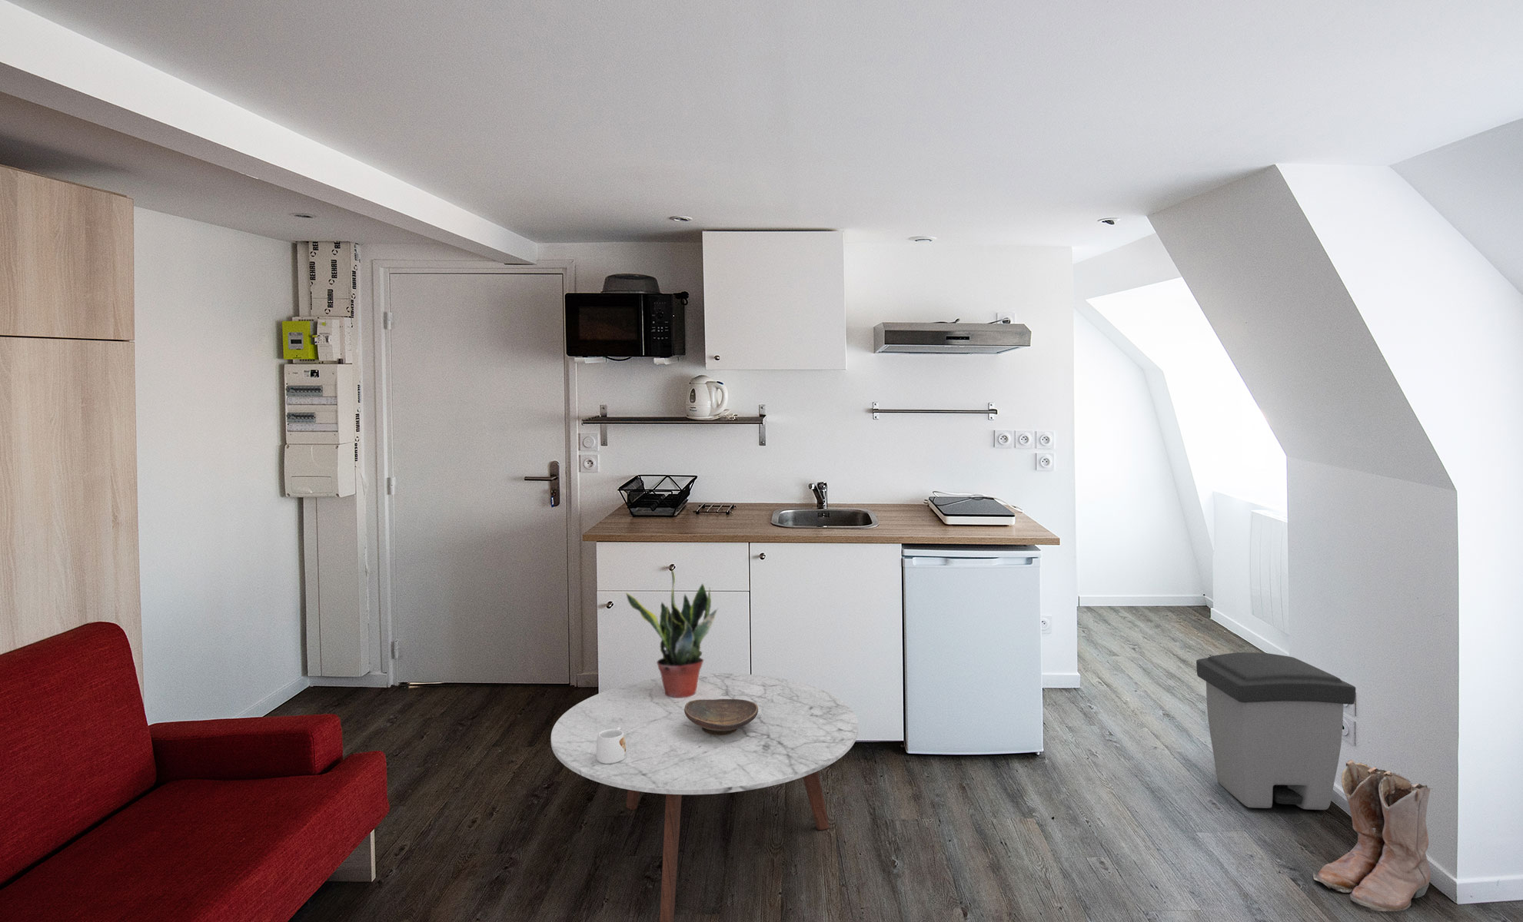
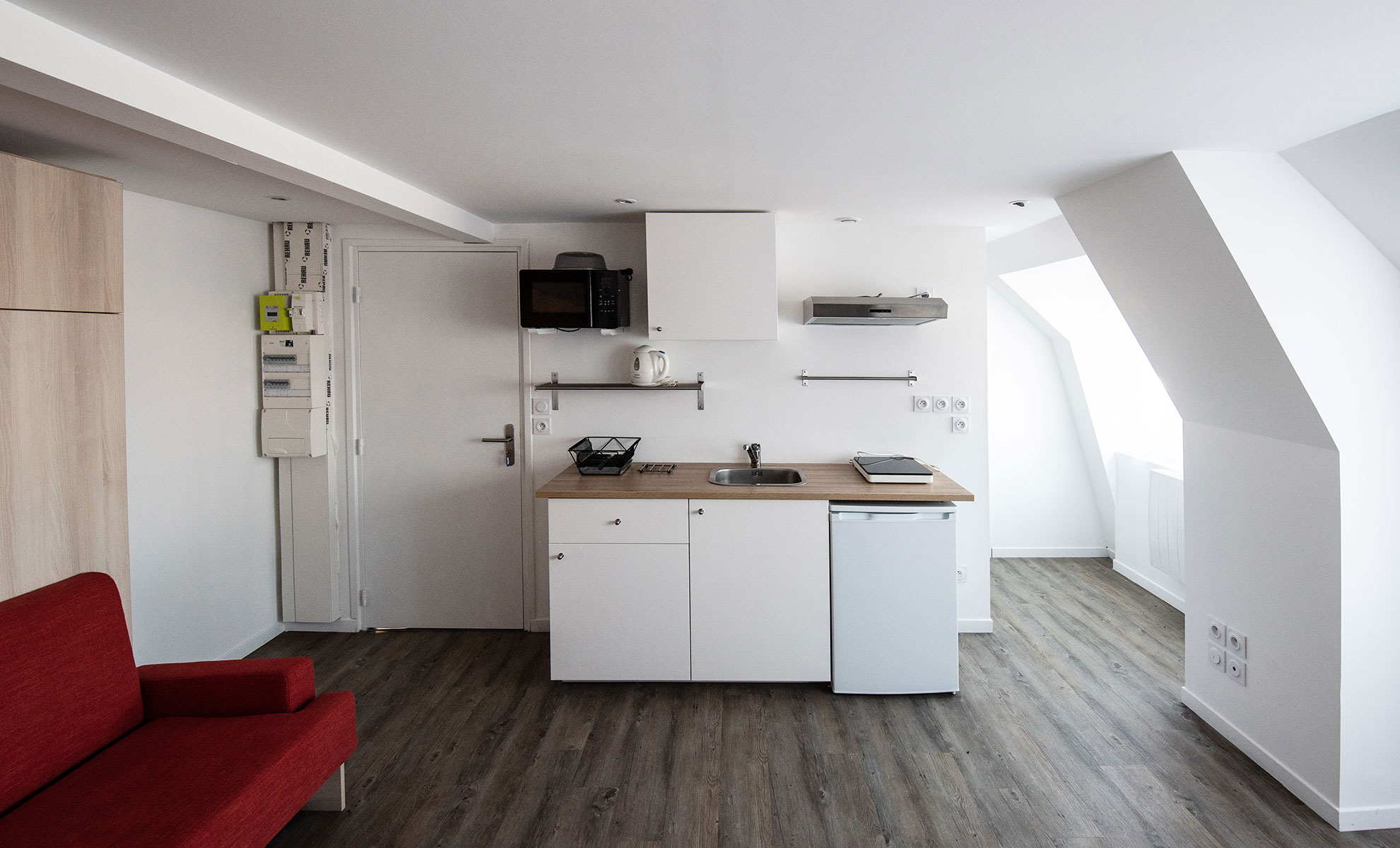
- mug [596,727,626,763]
- decorative bowl [684,699,758,735]
- coffee table [550,672,858,922]
- potted plant [626,568,719,698]
- trash can [1196,651,1357,811]
- boots [1312,759,1433,912]
